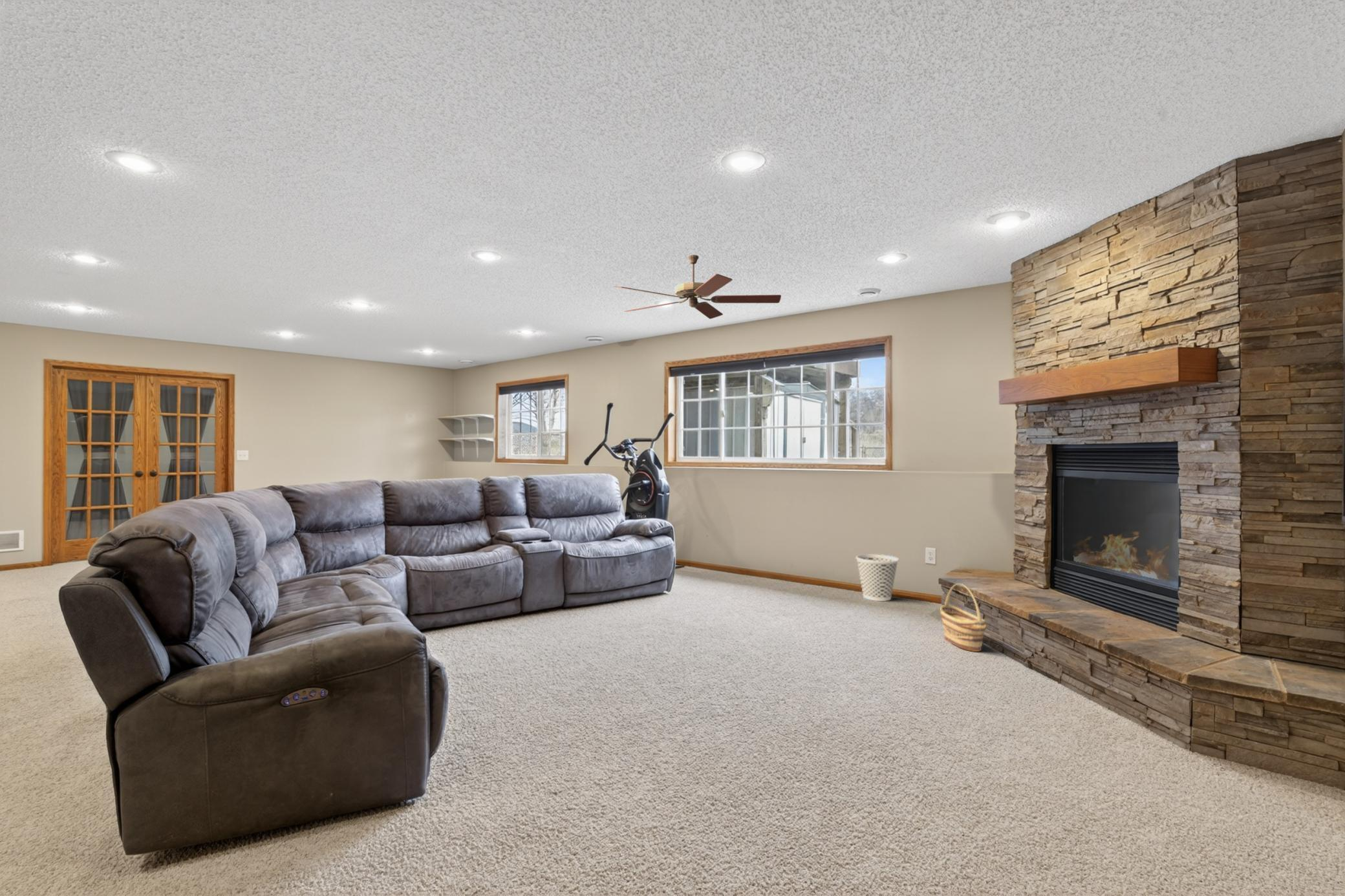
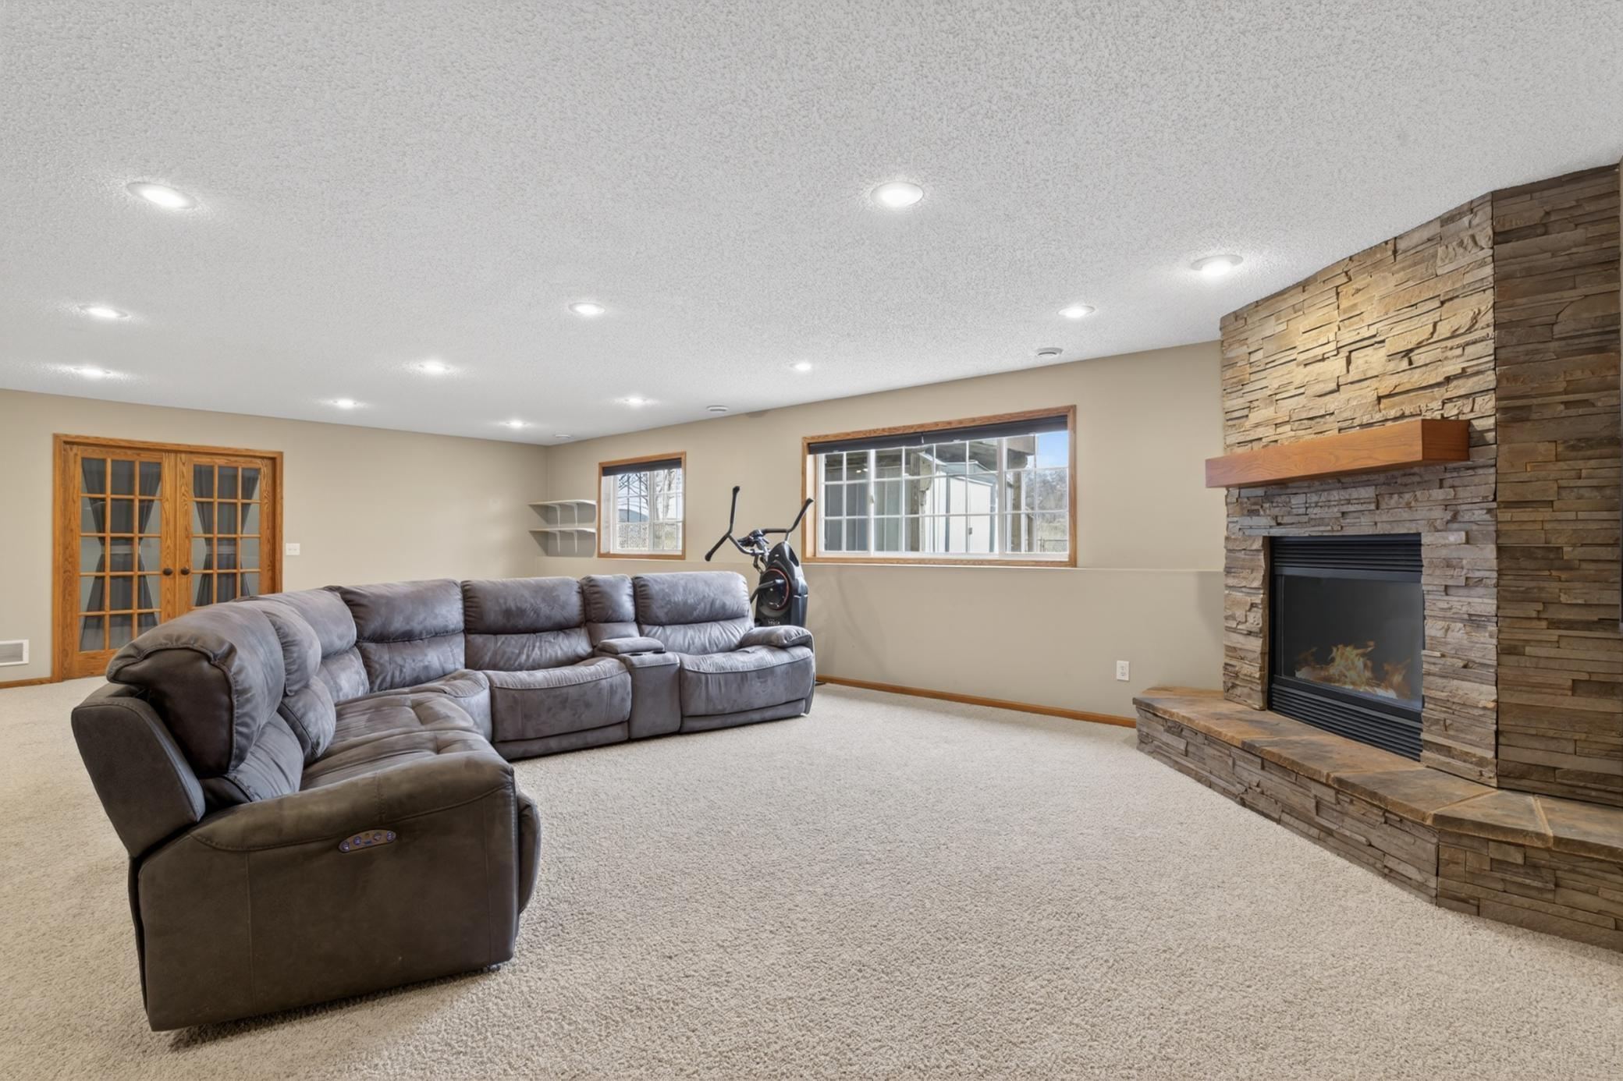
- ceiling fan [613,254,782,319]
- basket [940,583,987,652]
- wastebasket [855,554,899,602]
